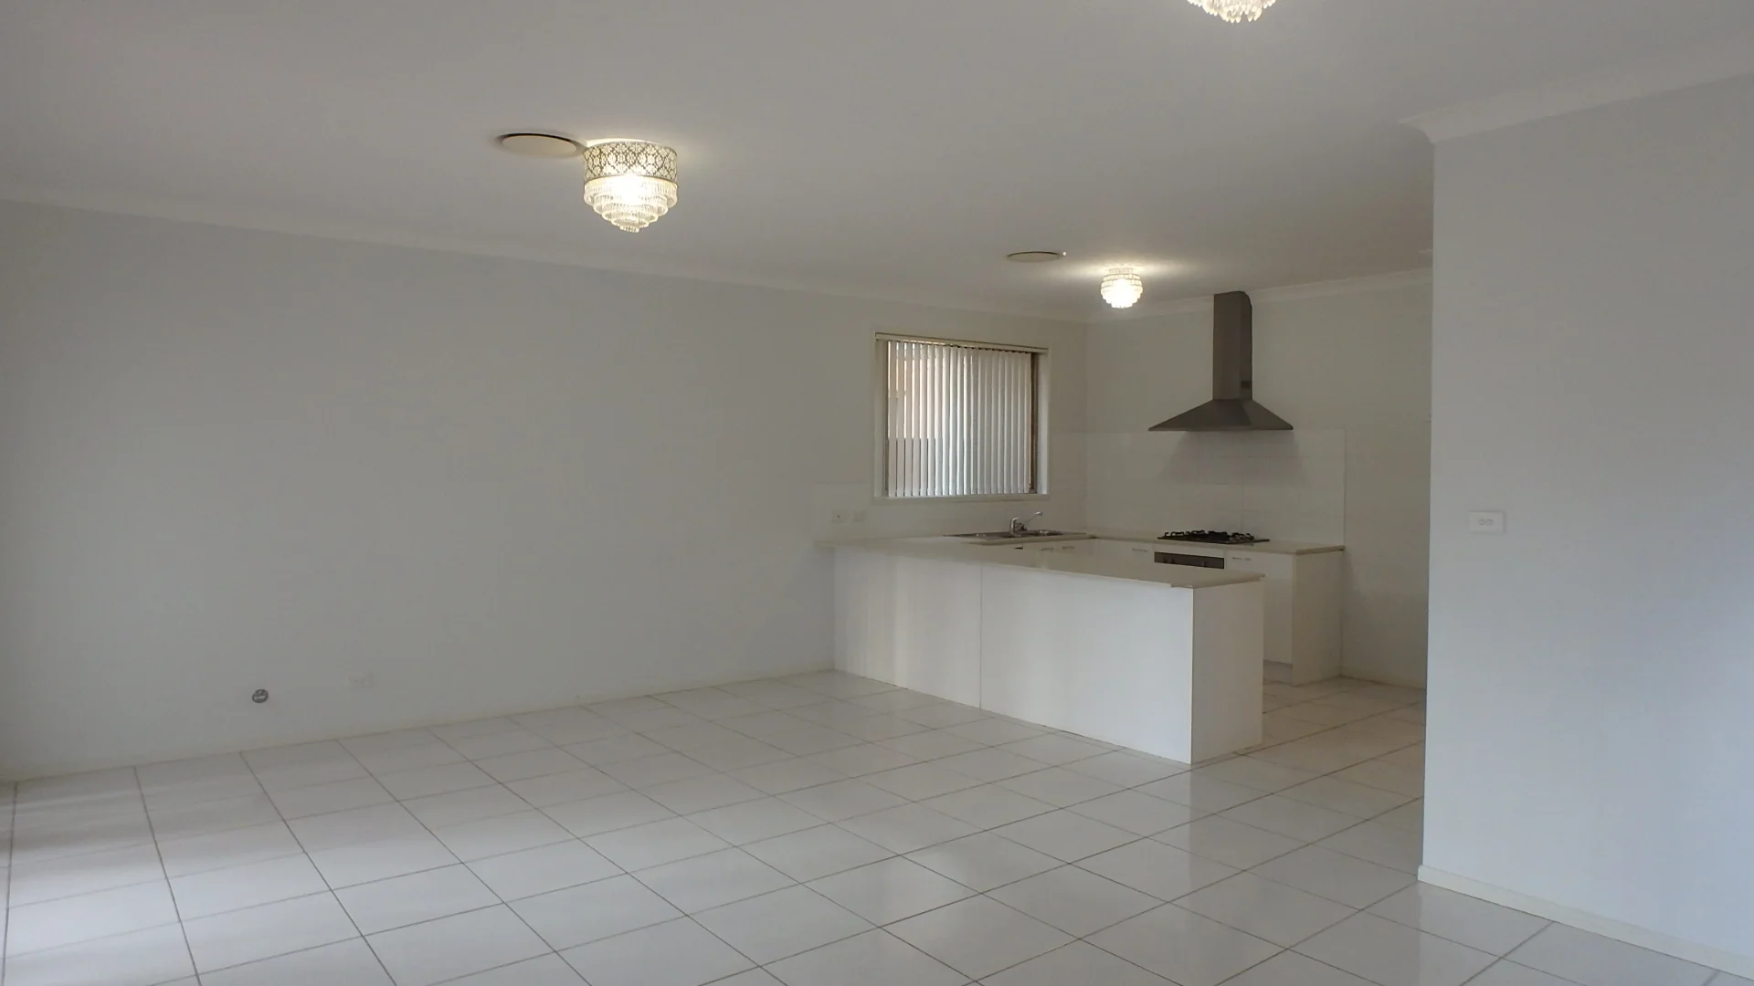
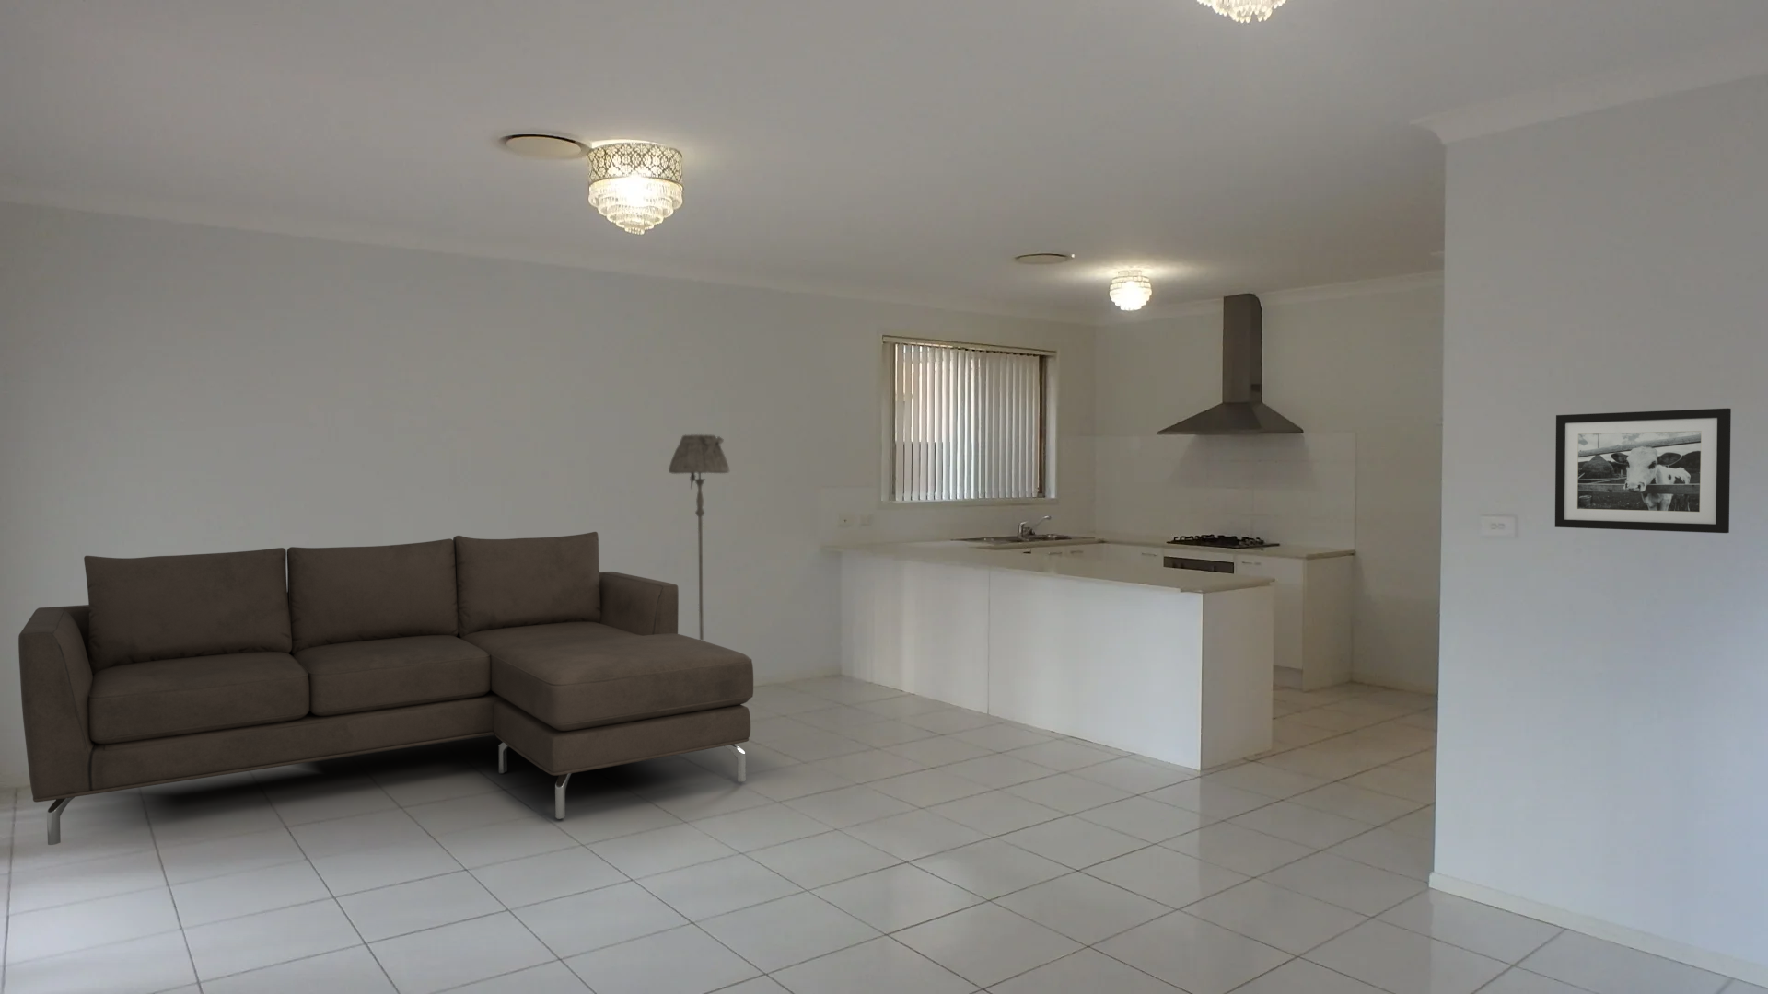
+ picture frame [1554,408,1732,534]
+ sofa [17,532,754,846]
+ floor lamp [668,433,730,642]
